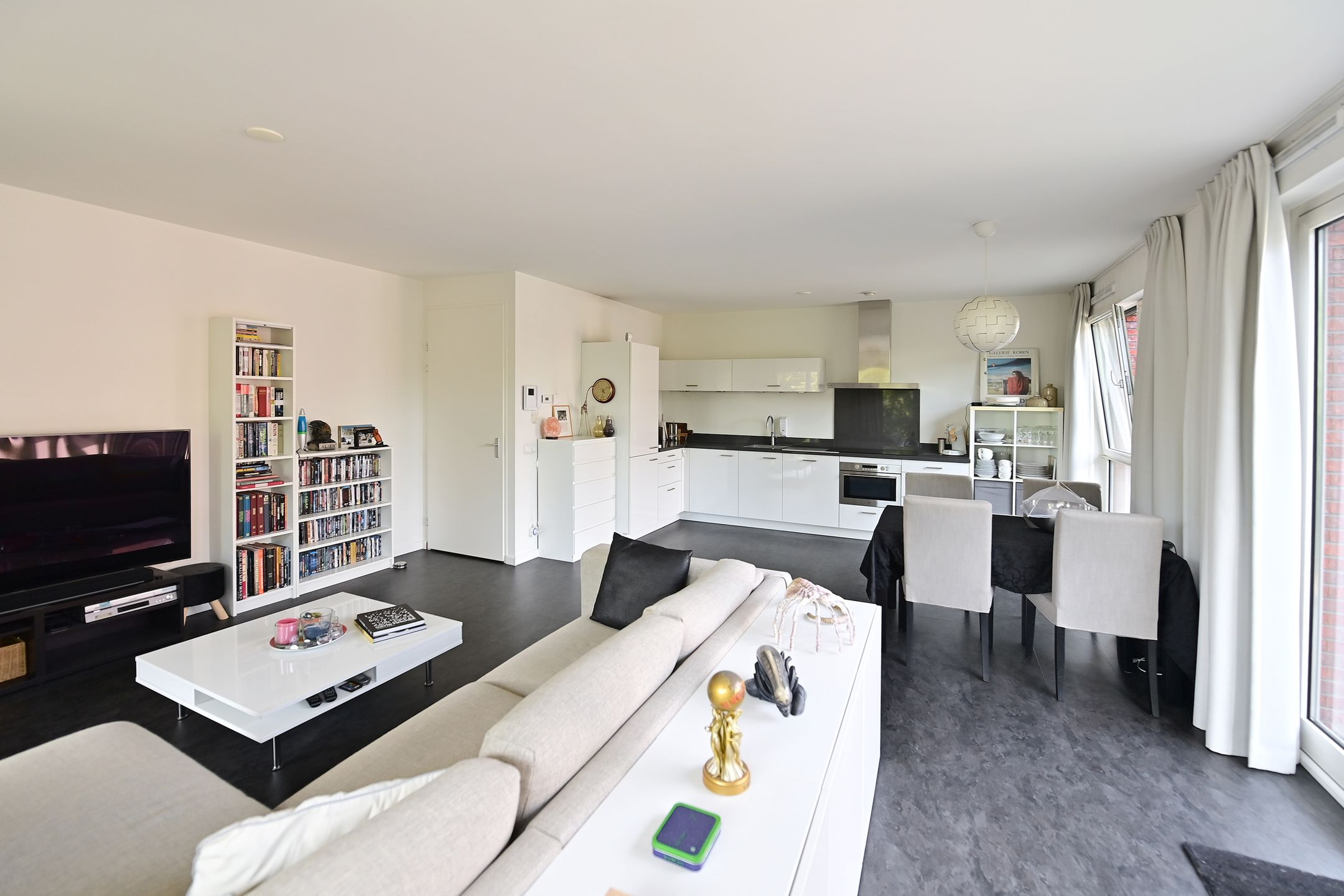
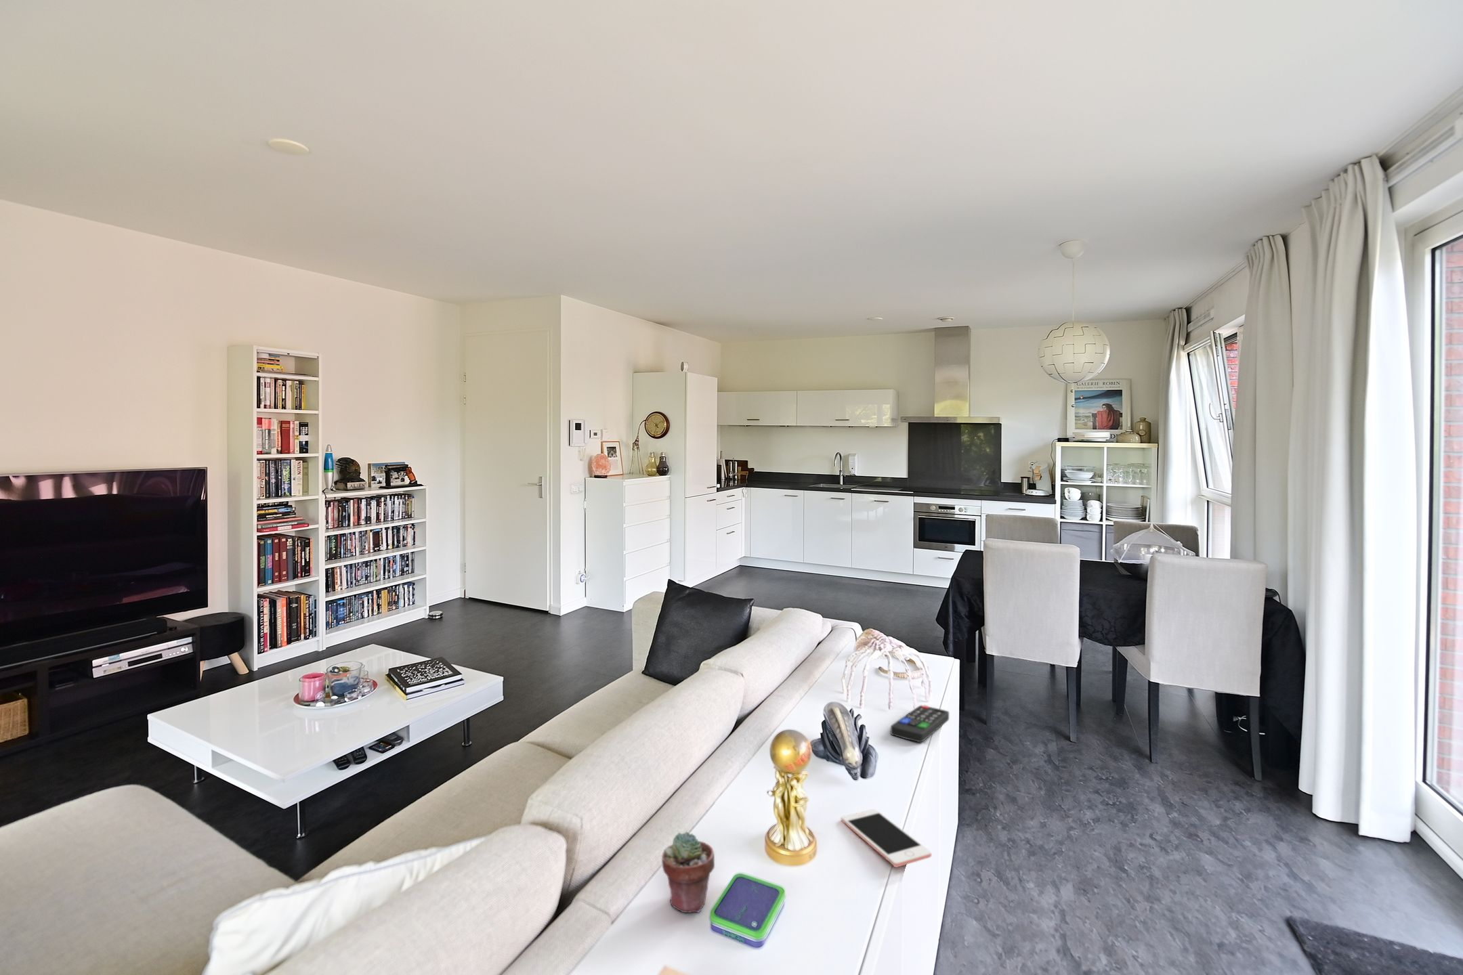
+ potted succulent [661,830,715,913]
+ remote control [890,705,949,743]
+ cell phone [840,809,932,868]
